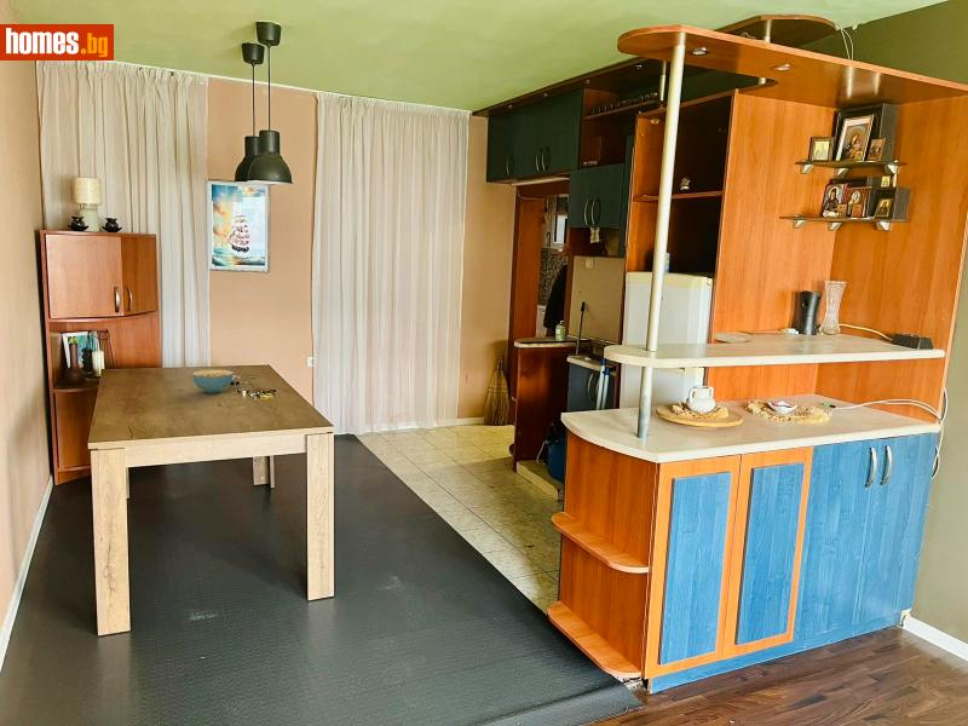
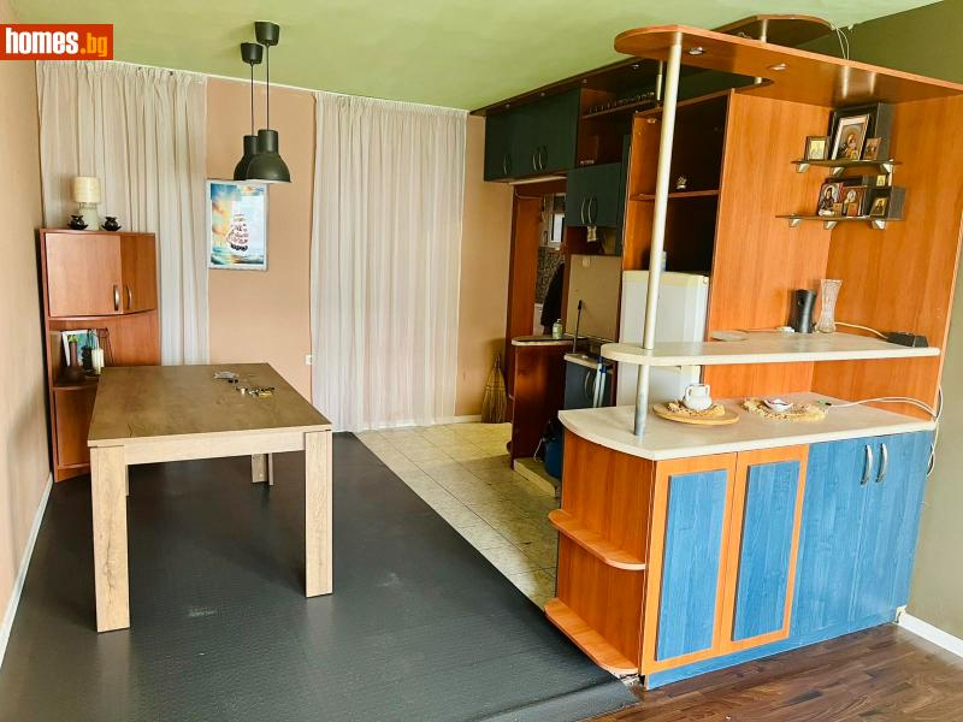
- cereal bowl [191,369,235,394]
